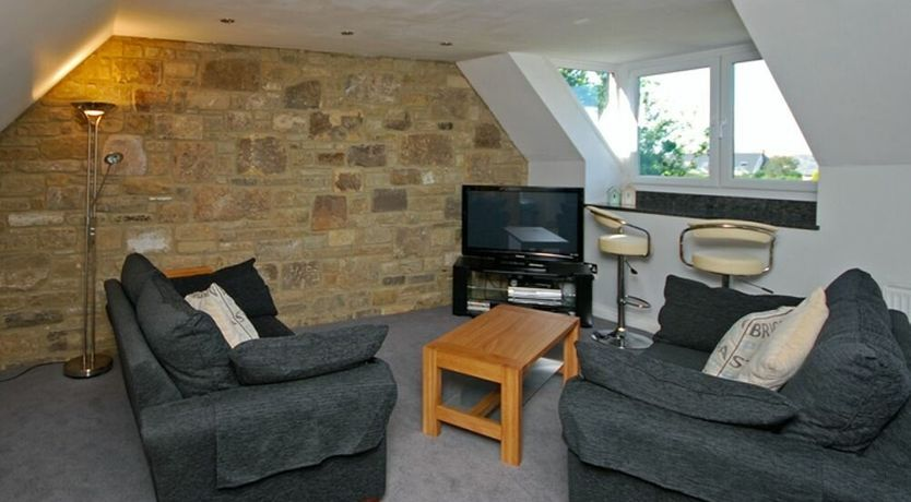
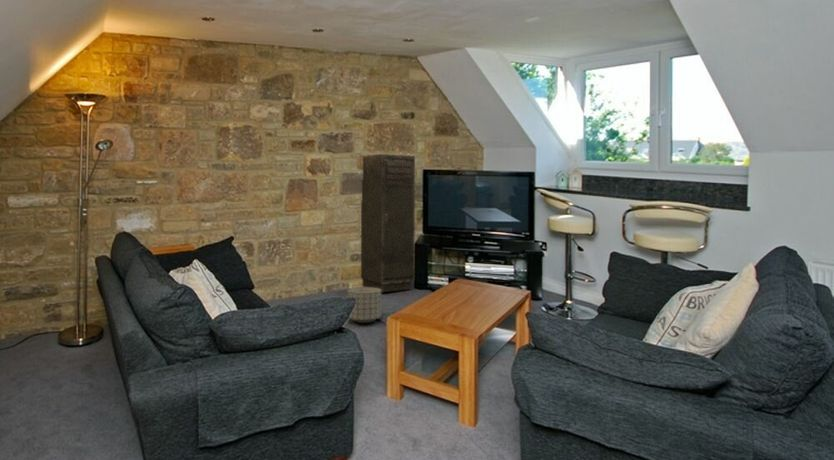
+ planter [347,286,382,324]
+ storage cabinet [360,153,416,293]
